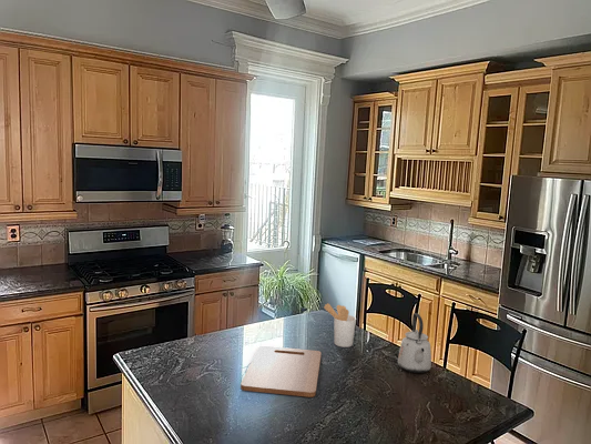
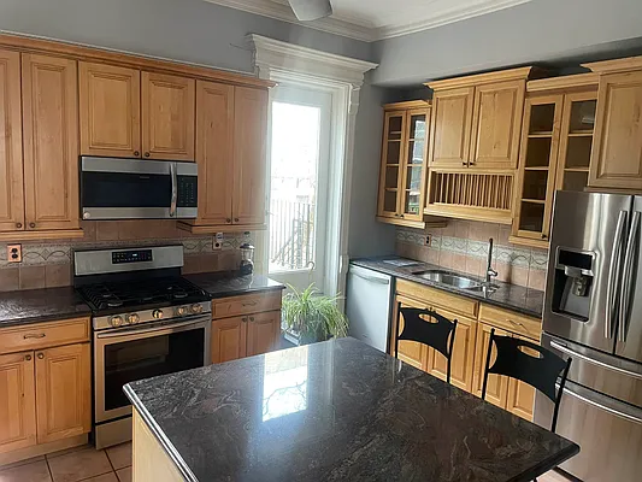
- cutting board [240,345,323,398]
- utensil holder [323,302,357,349]
- kettle [397,312,432,374]
